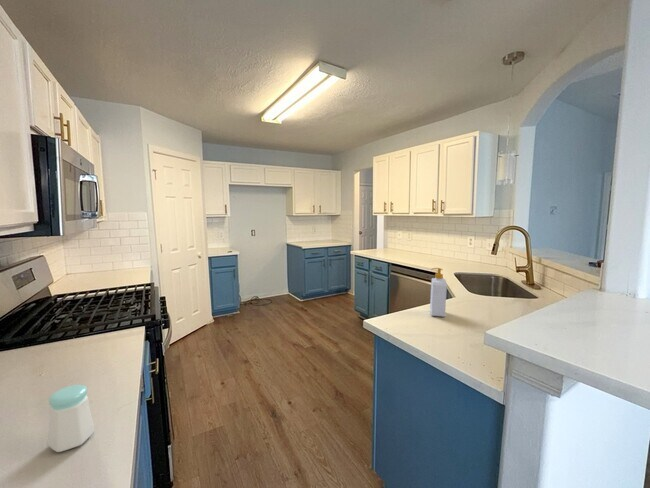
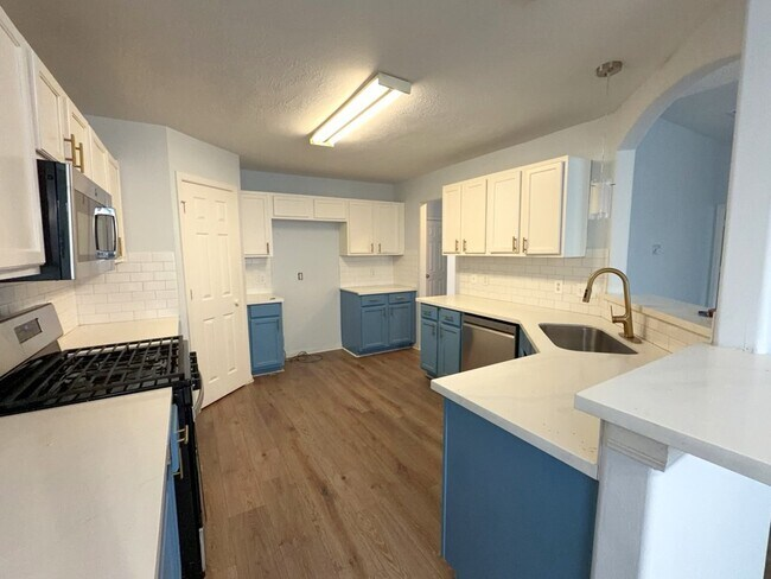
- salt shaker [47,384,95,453]
- soap bottle [429,267,448,318]
